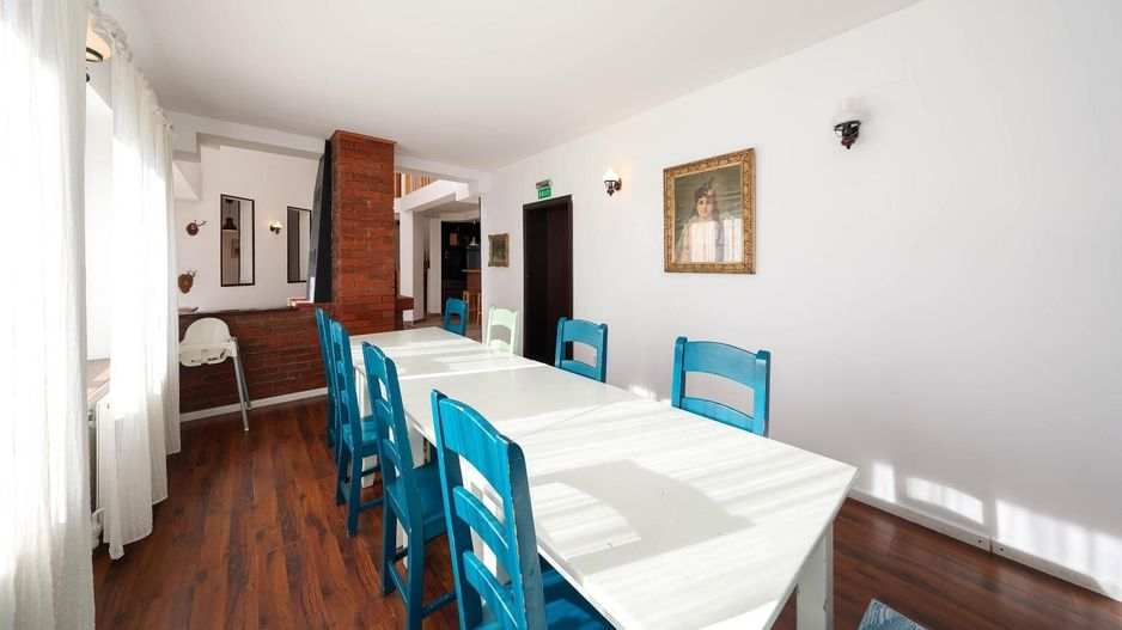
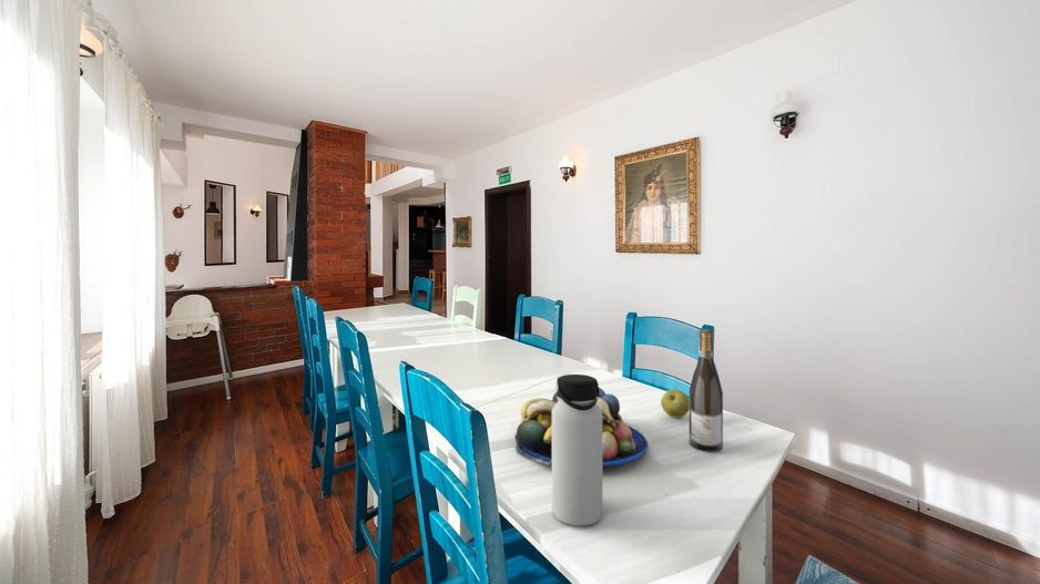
+ apple [660,388,690,419]
+ water bottle [551,373,603,526]
+ fruit bowl [514,387,649,468]
+ wine bottle [689,329,724,452]
